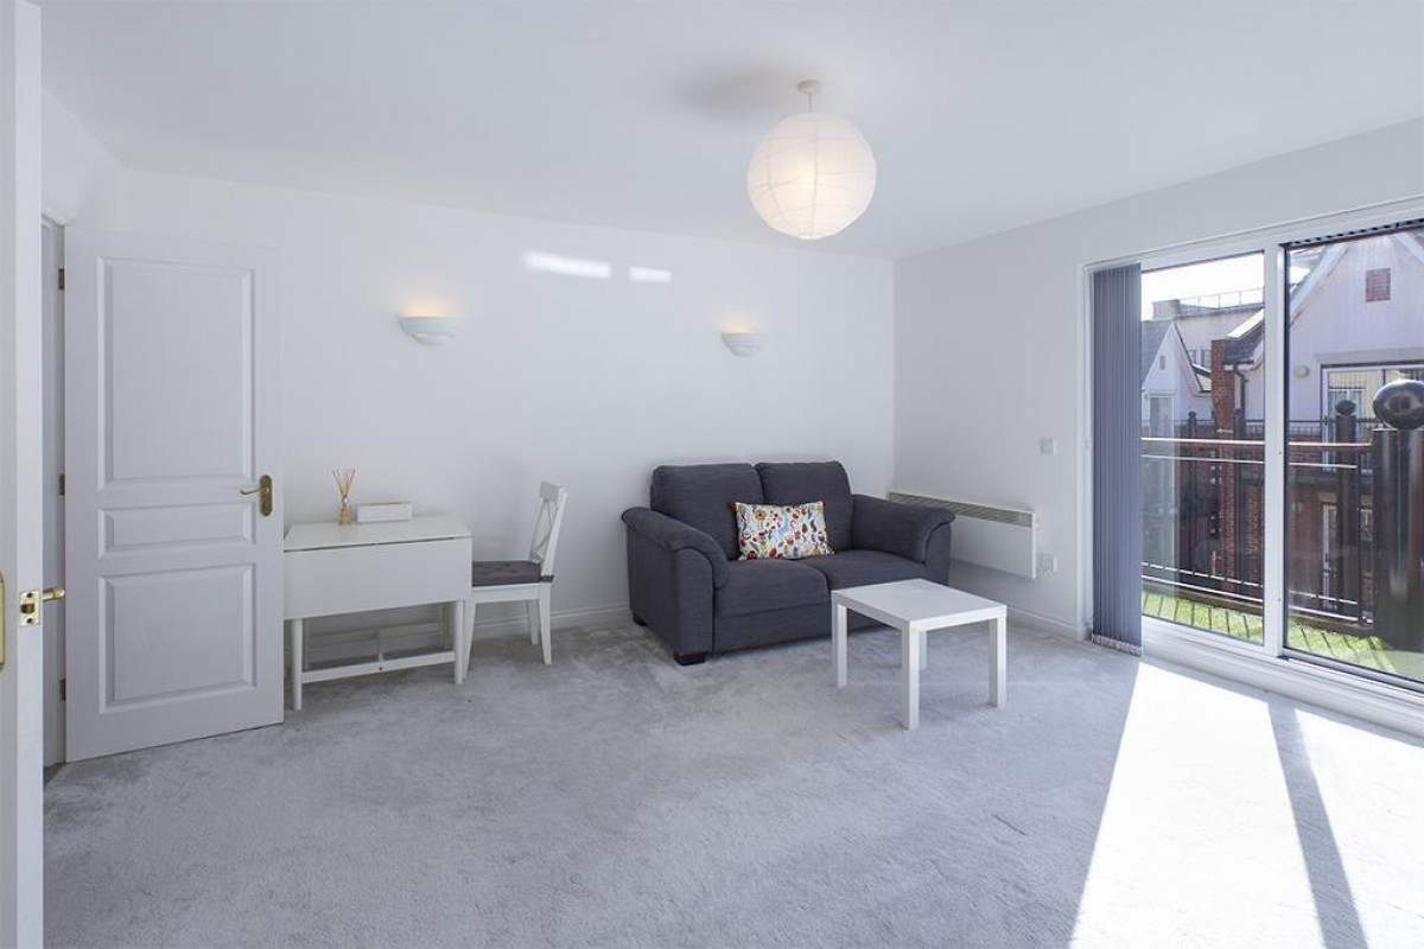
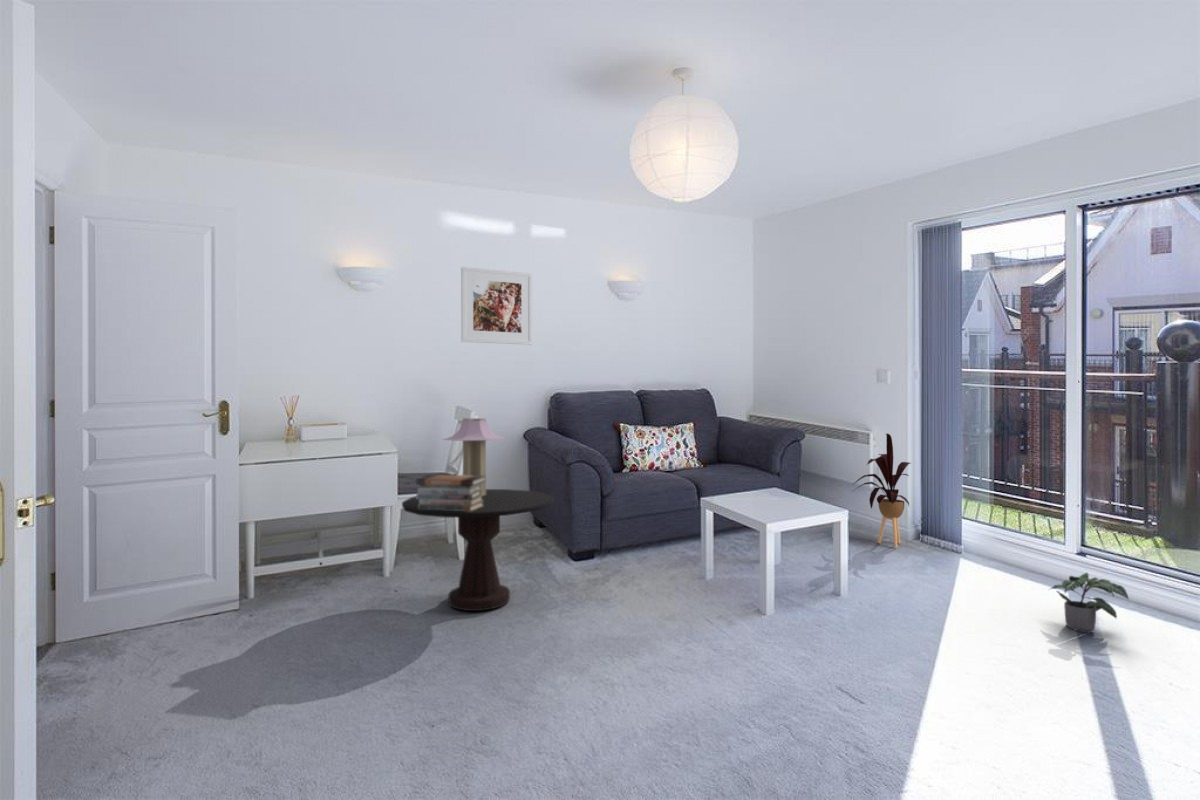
+ house plant [852,432,911,548]
+ side table [401,488,554,612]
+ potted plant [1048,572,1130,633]
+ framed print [460,266,533,346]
+ table lamp [441,417,507,495]
+ book stack [415,474,485,512]
